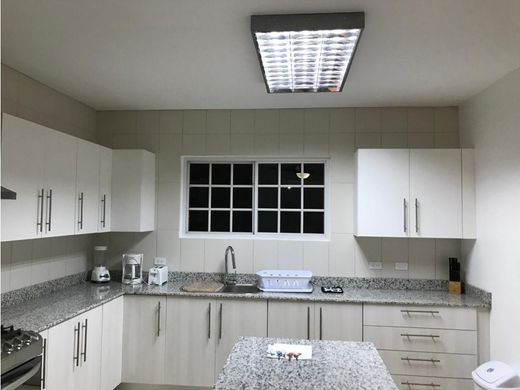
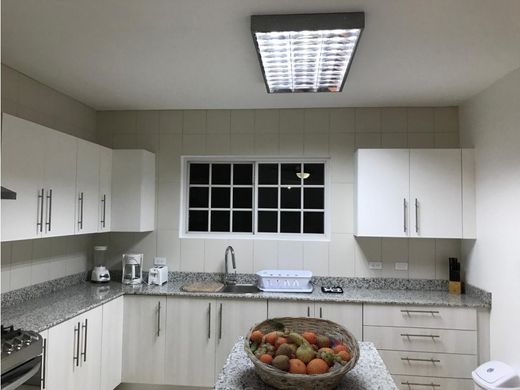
+ fruit basket [243,315,361,390]
